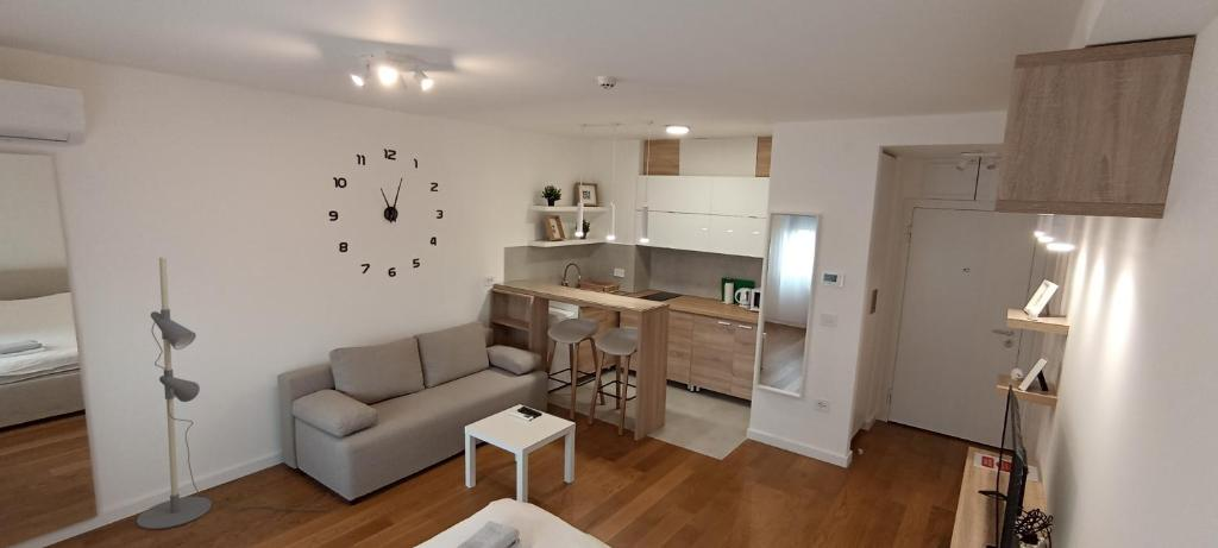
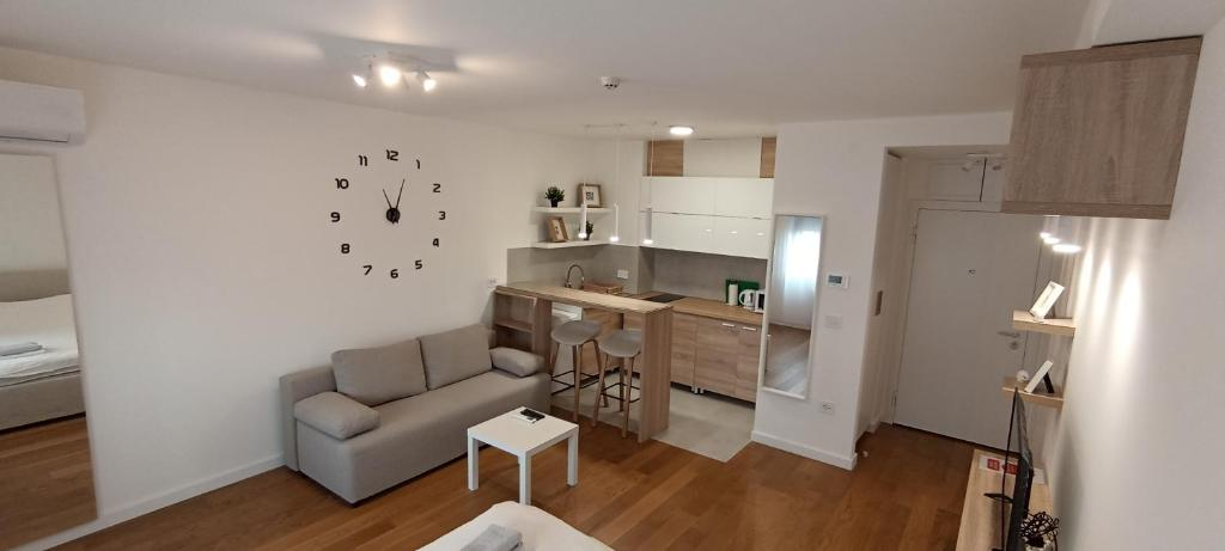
- floor lamp [136,256,327,530]
